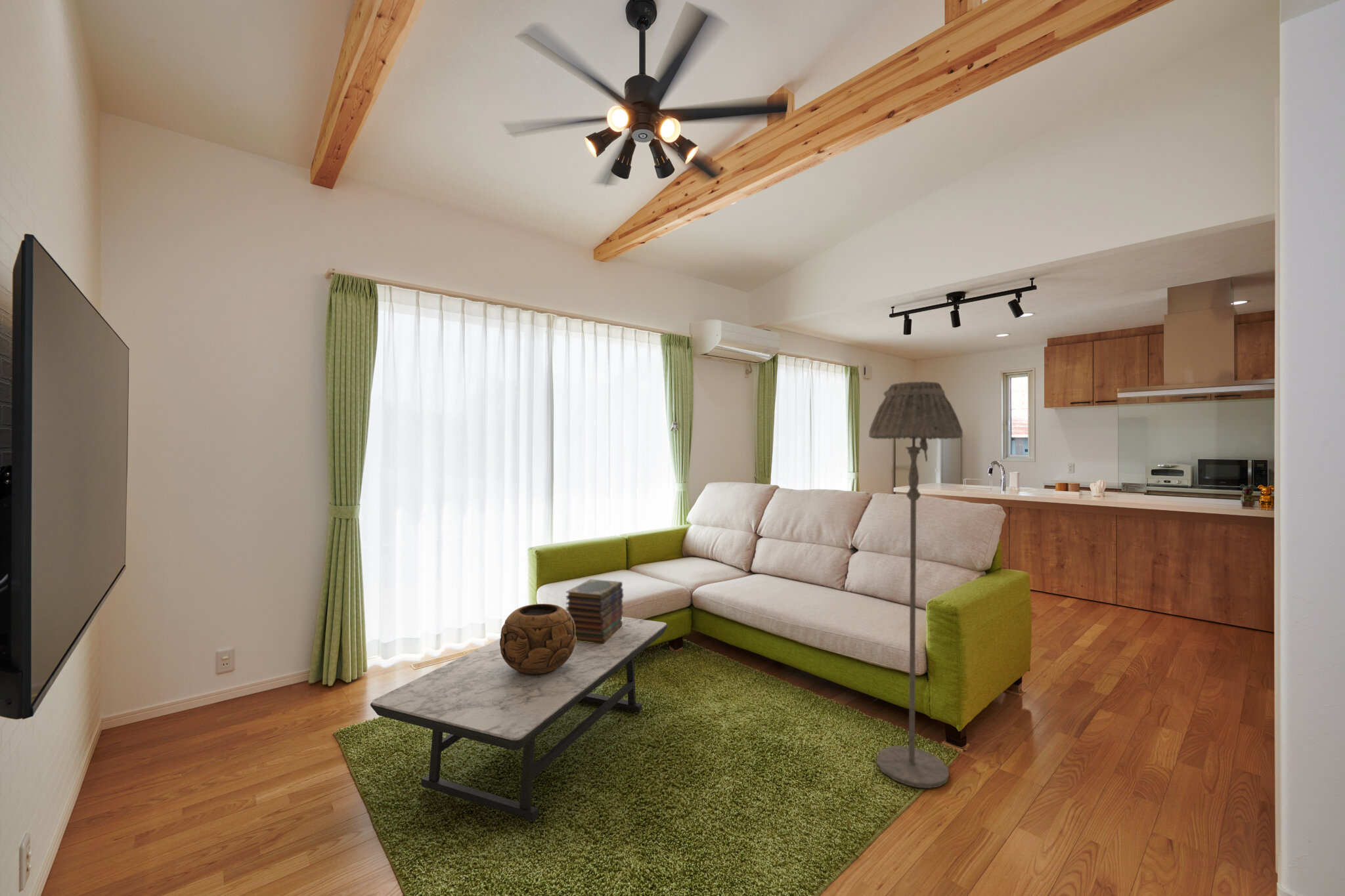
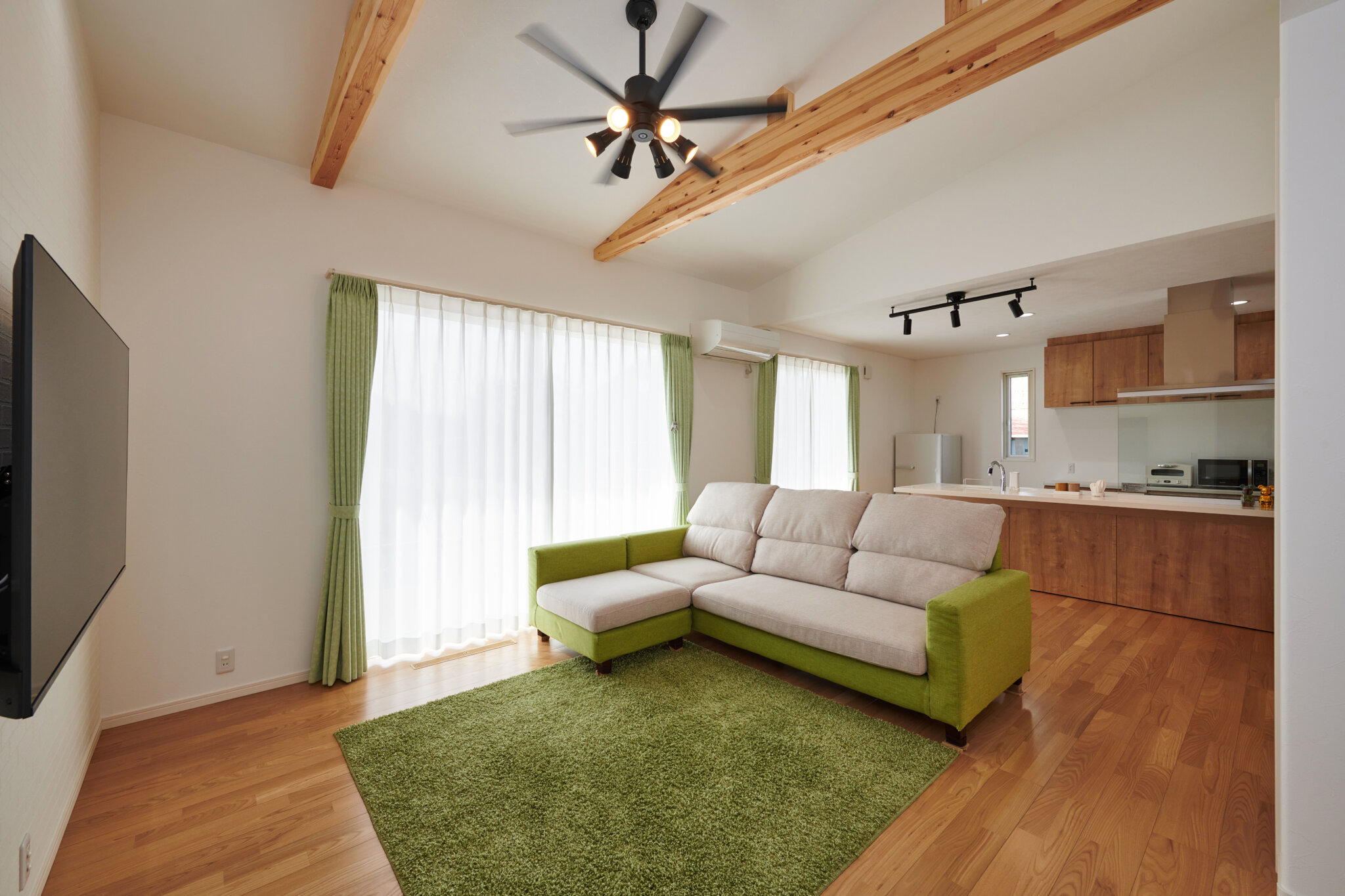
- decorative bowl [500,603,576,675]
- floor lamp [868,381,963,789]
- book stack [565,578,624,644]
- coffee table [370,608,669,822]
